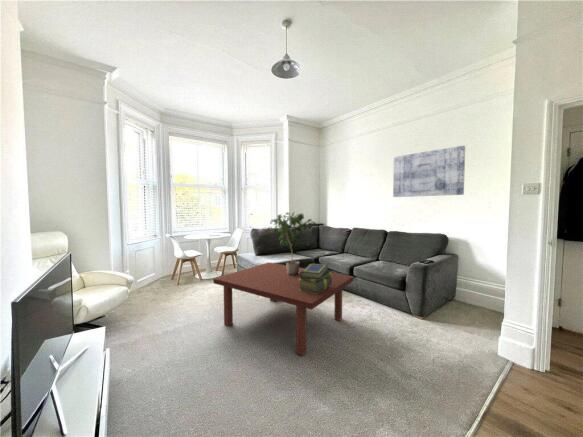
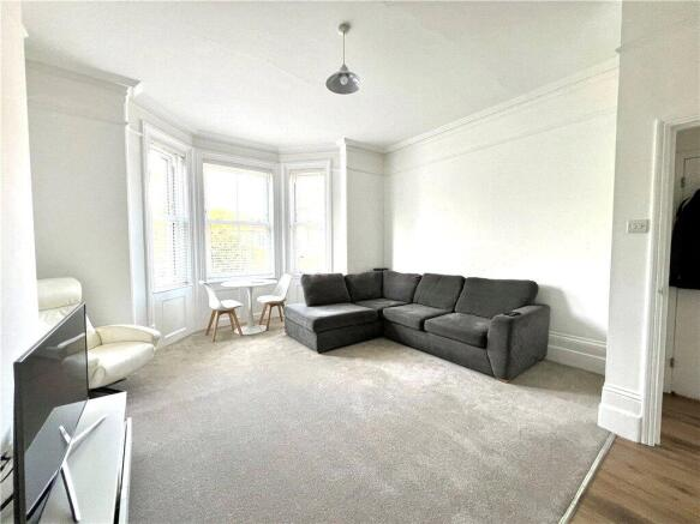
- stack of books [298,263,332,294]
- wall art [392,145,466,198]
- coffee table [212,262,354,357]
- potted plant [266,211,317,275]
